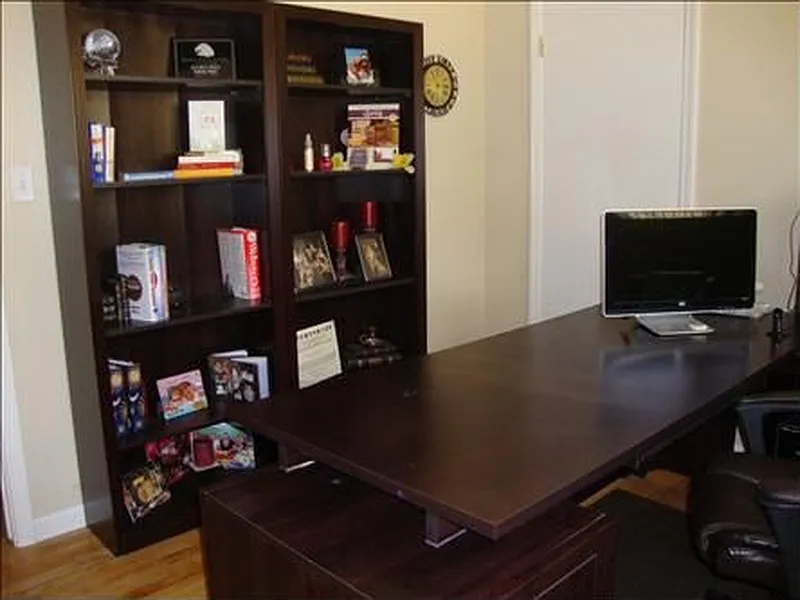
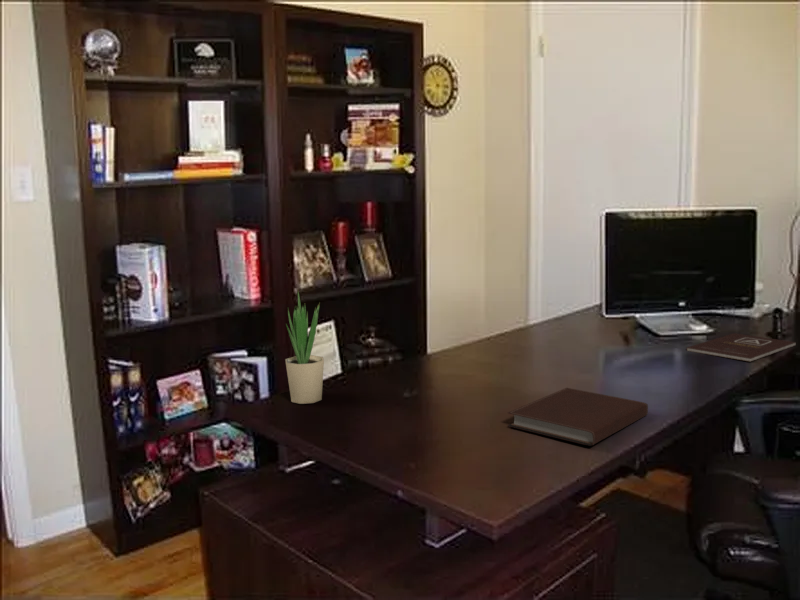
+ notebook [507,387,649,447]
+ book [686,332,797,363]
+ potted plant [284,289,325,405]
